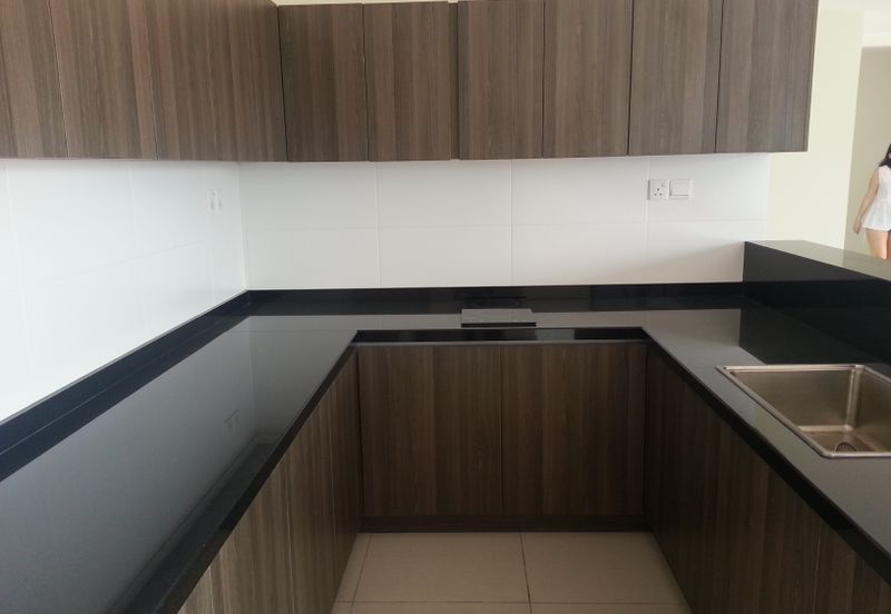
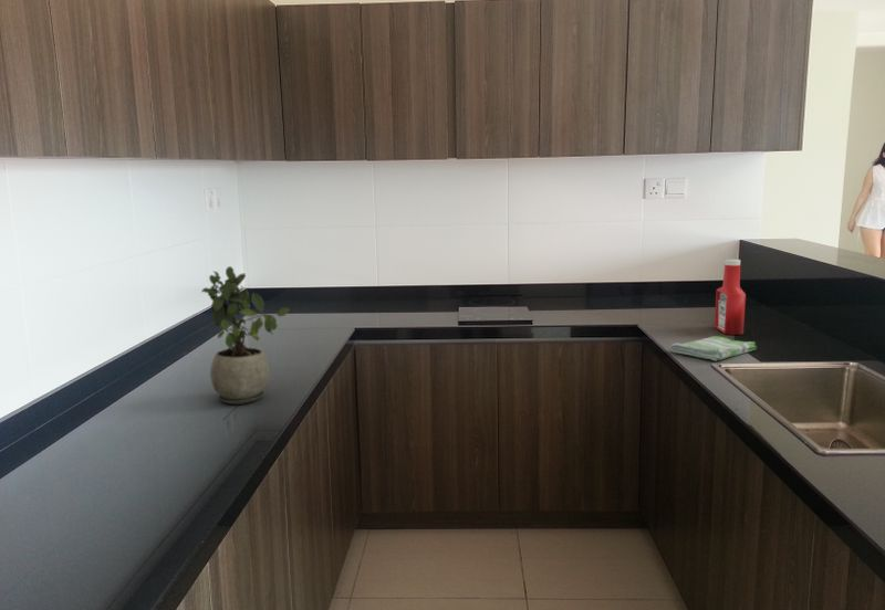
+ potted plant [200,265,290,406]
+ dish towel [669,335,758,361]
+ soap bottle [714,259,747,336]
